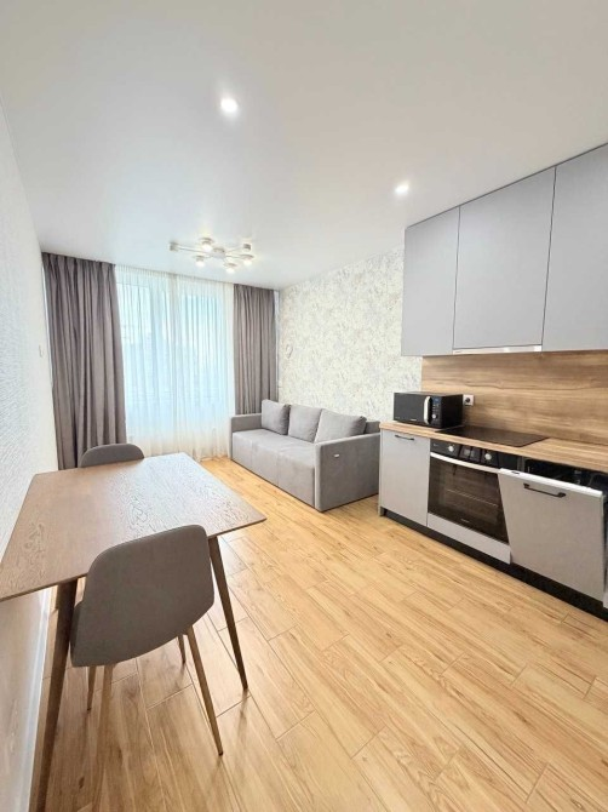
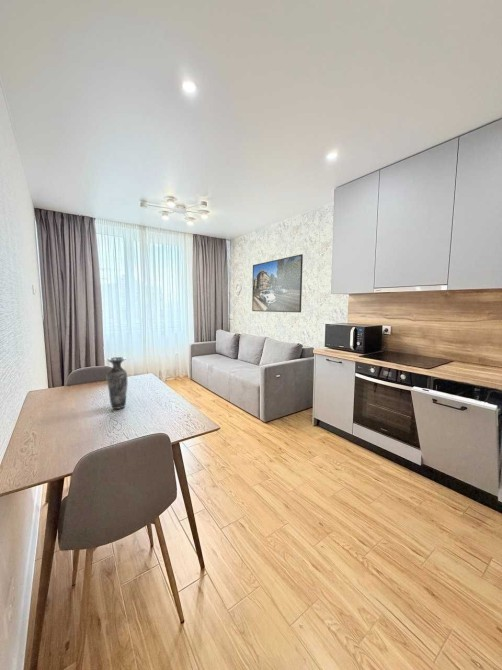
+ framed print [251,253,304,313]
+ vase [106,356,129,410]
